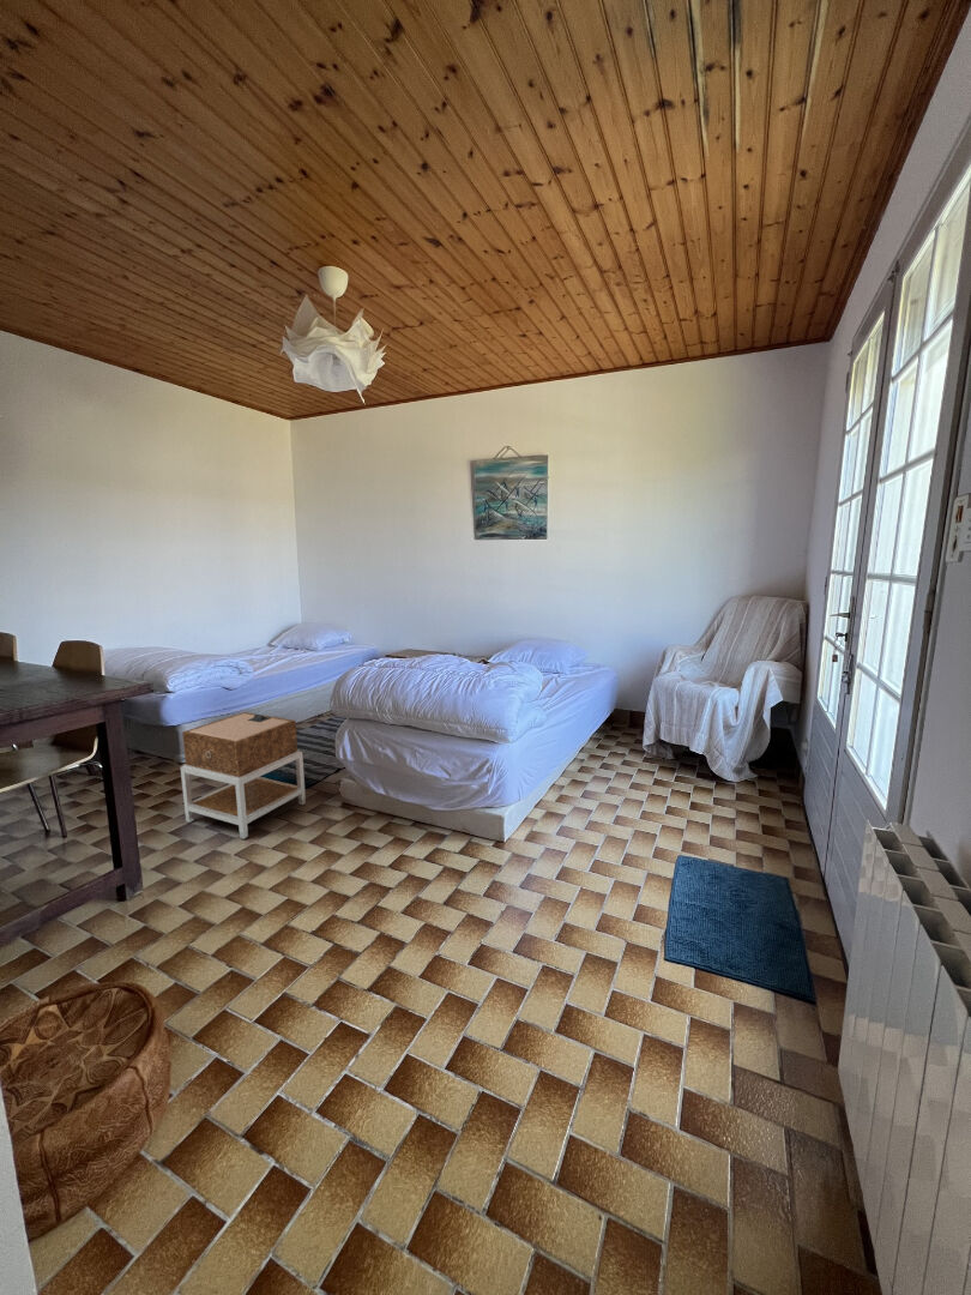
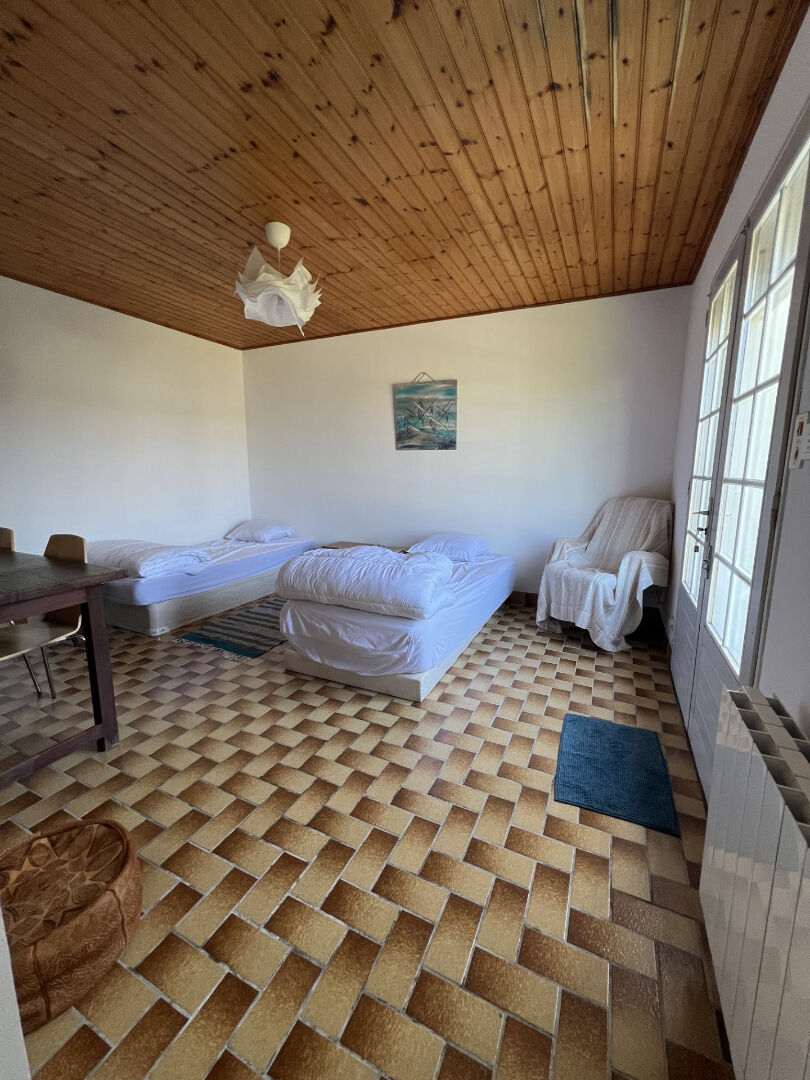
- nightstand [180,711,307,839]
